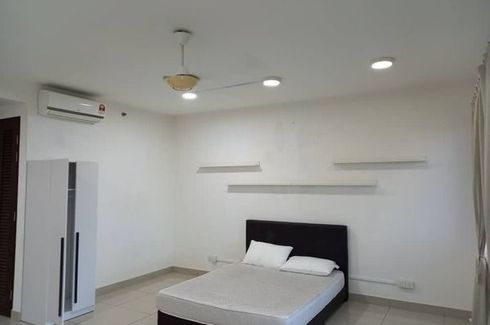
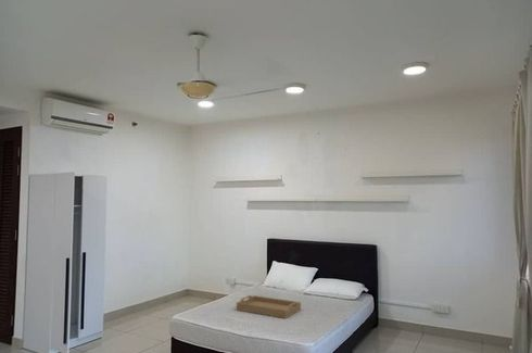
+ serving tray [236,294,302,319]
